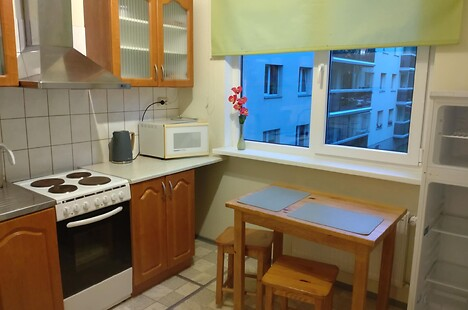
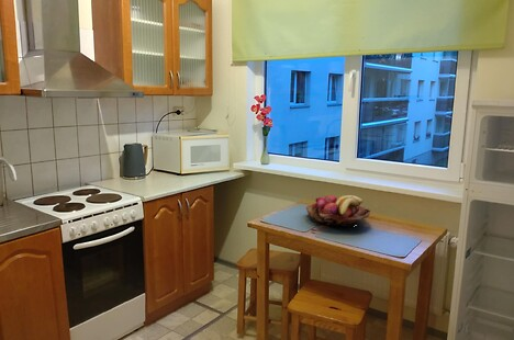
+ fruit basket [305,194,371,228]
